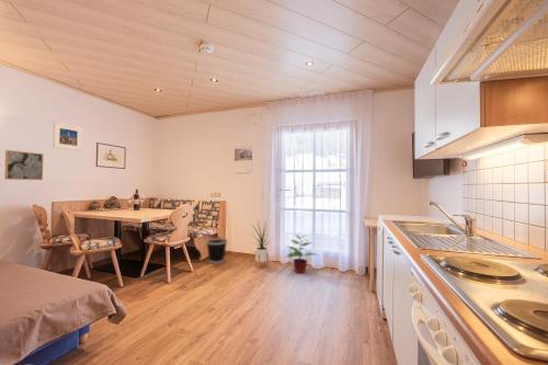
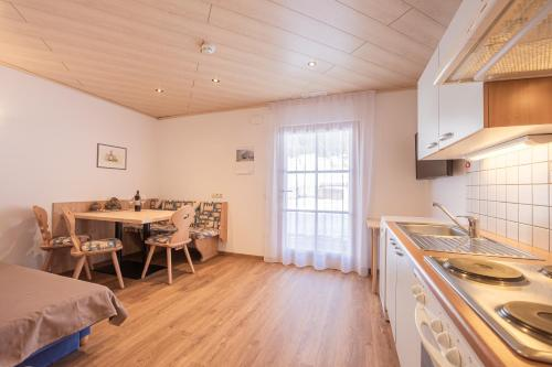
- wastebasket [205,238,229,264]
- wall art [3,149,45,181]
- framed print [52,122,83,152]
- house plant [249,219,274,270]
- potted plant [286,233,317,274]
